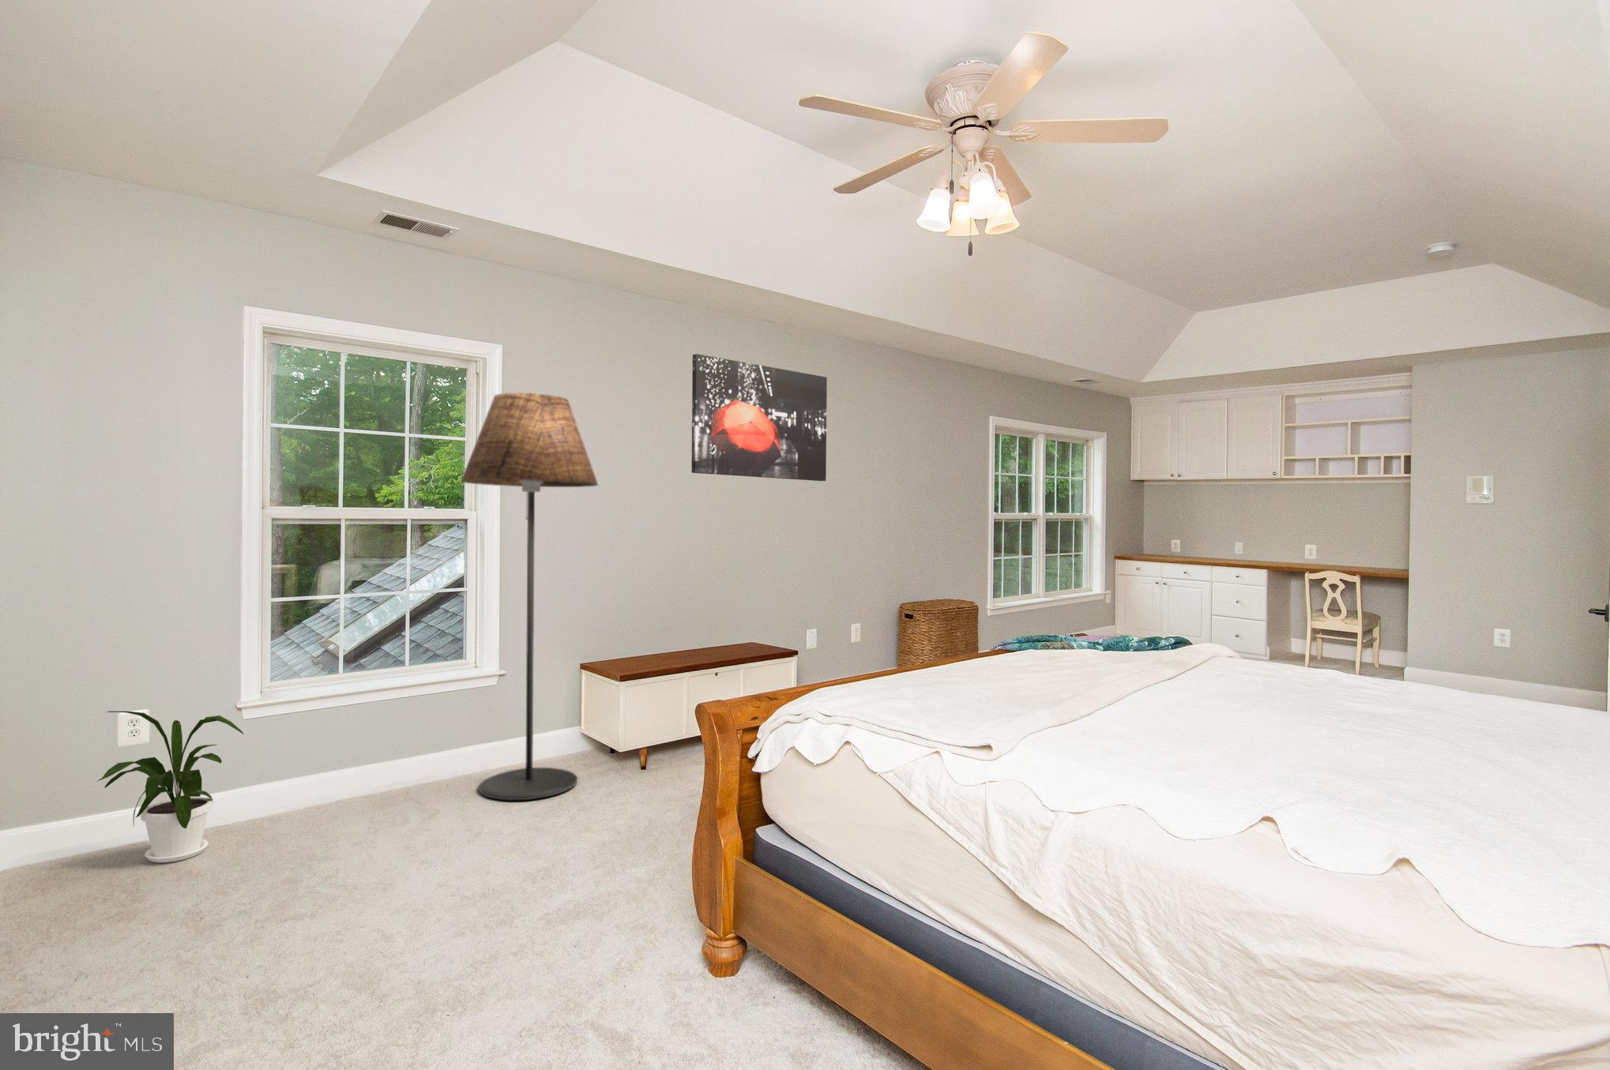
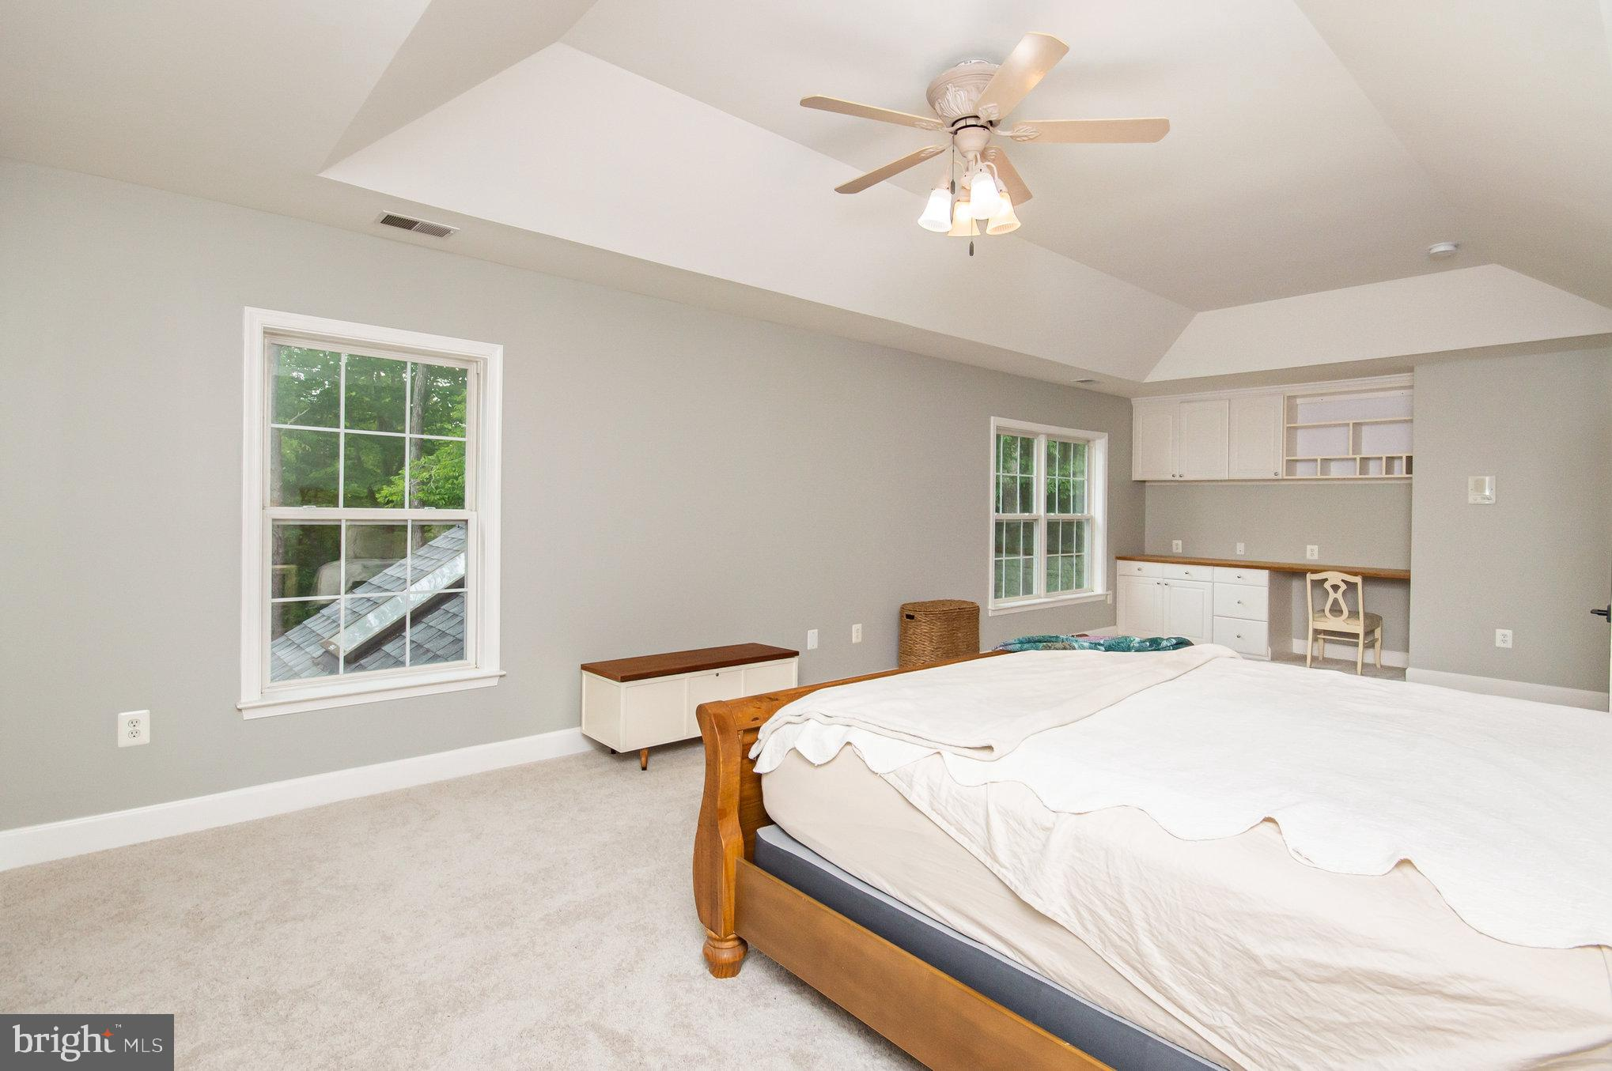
- wall art [690,353,828,481]
- floor lamp [460,392,598,801]
- house plant [97,711,245,863]
